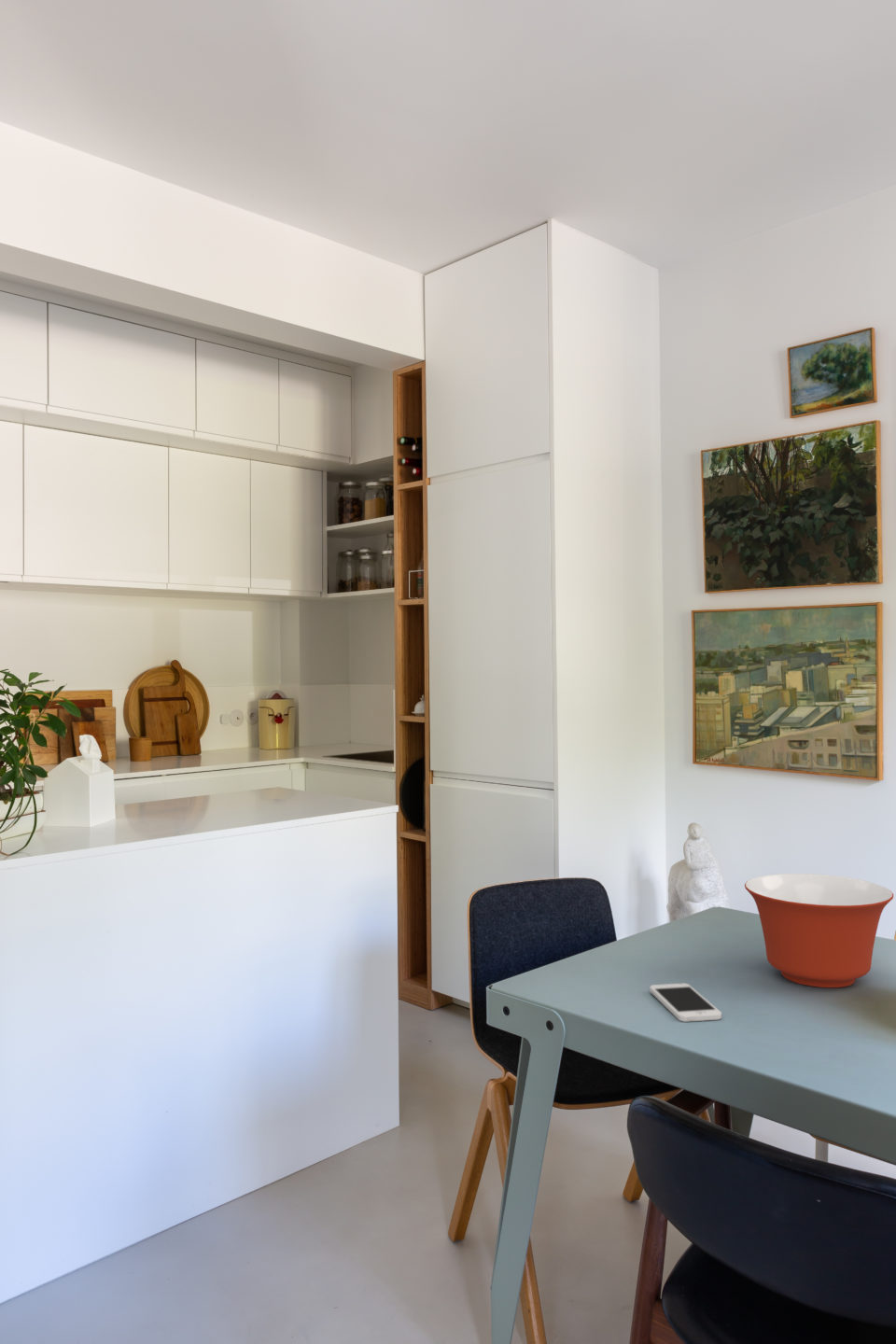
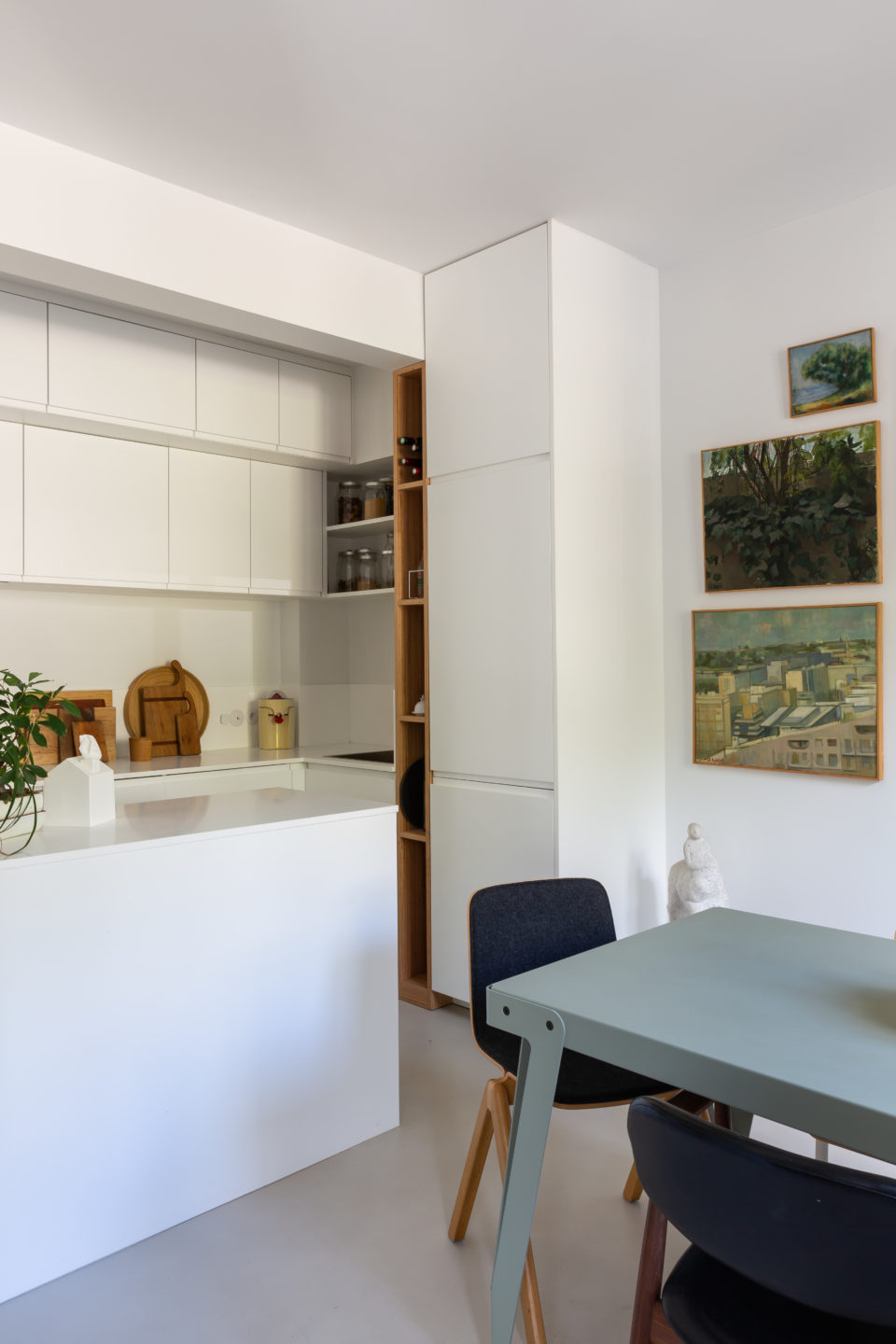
- smartphone [649,983,722,1023]
- mixing bowl [744,873,894,988]
